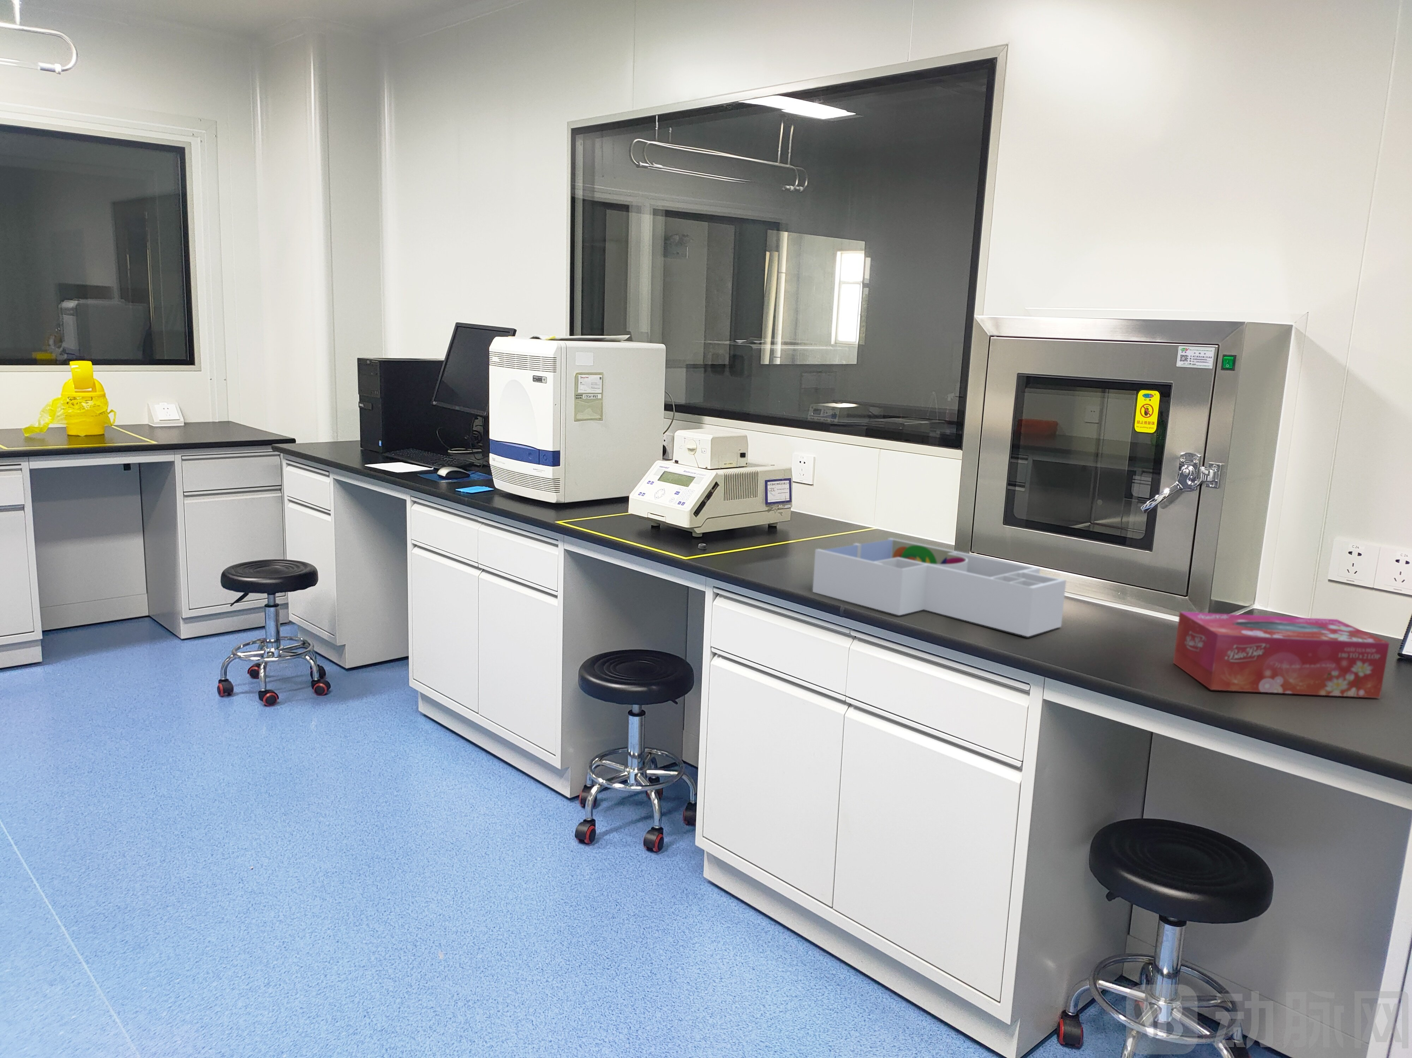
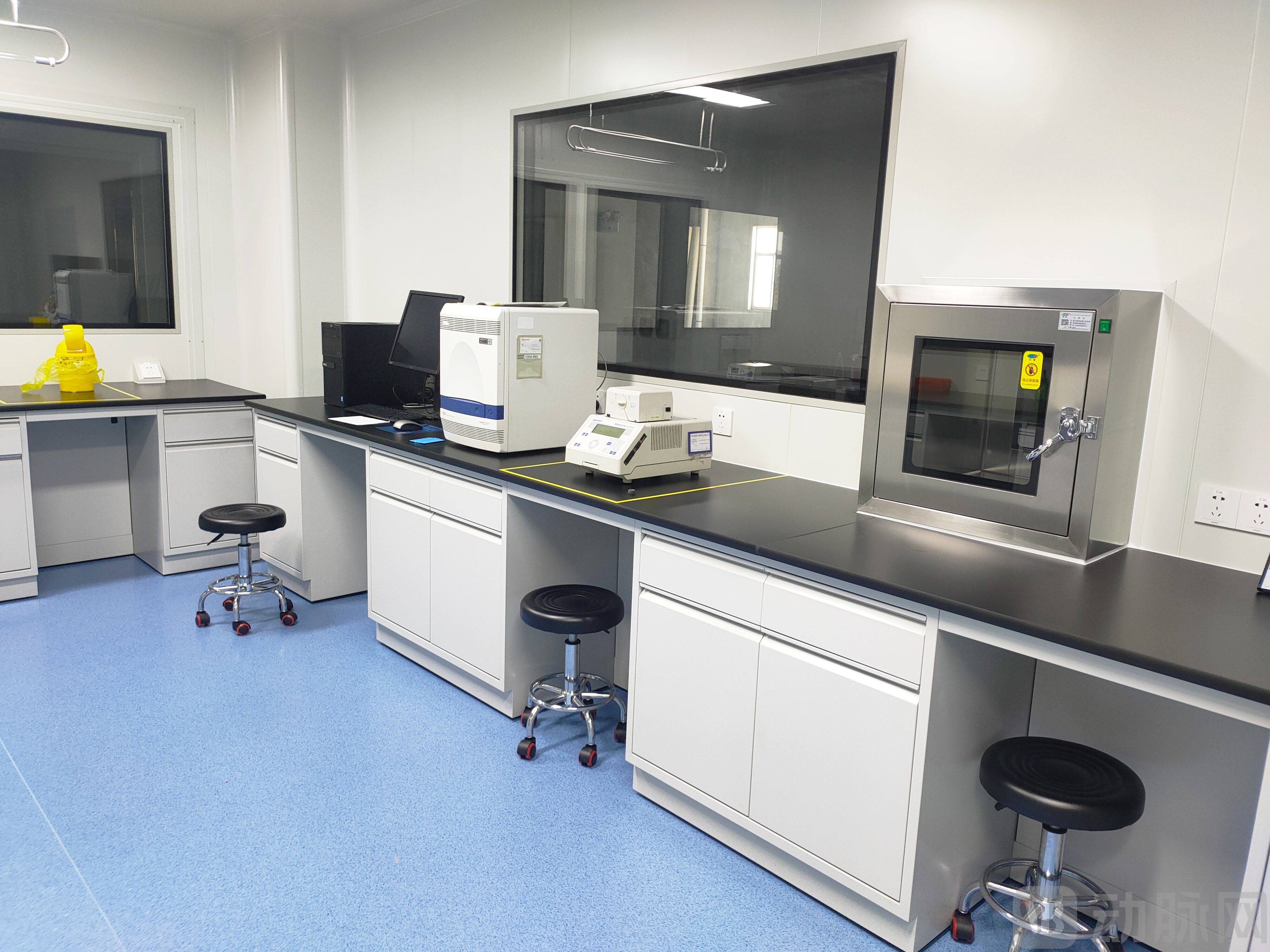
- desk organizer [813,538,1066,637]
- tissue box [1173,611,1390,699]
